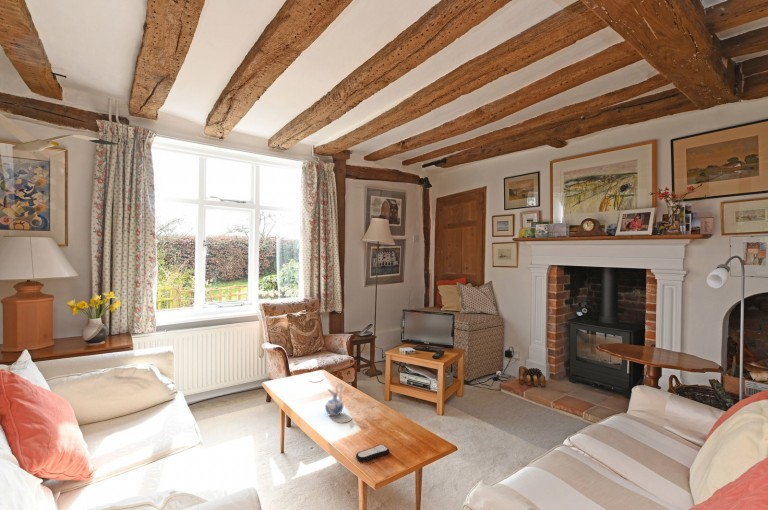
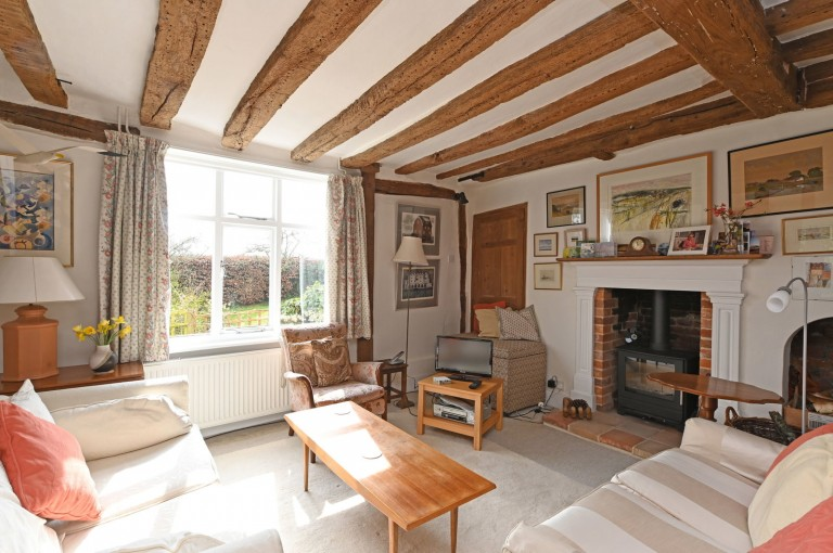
- ceramic pitcher [324,382,344,417]
- remote control [355,444,390,462]
